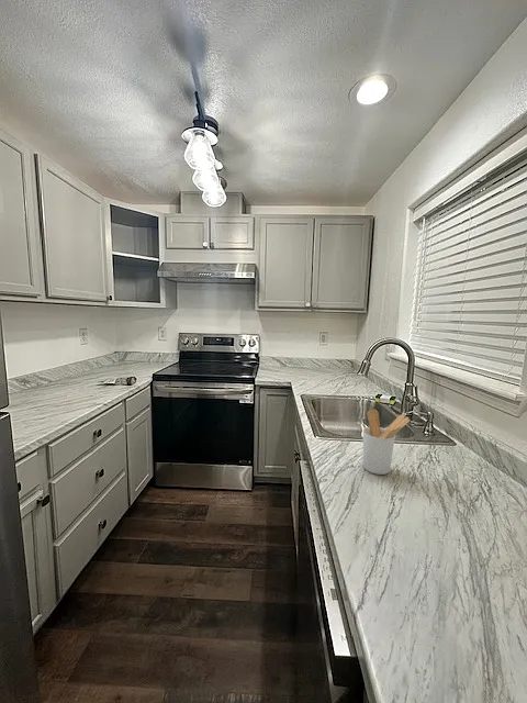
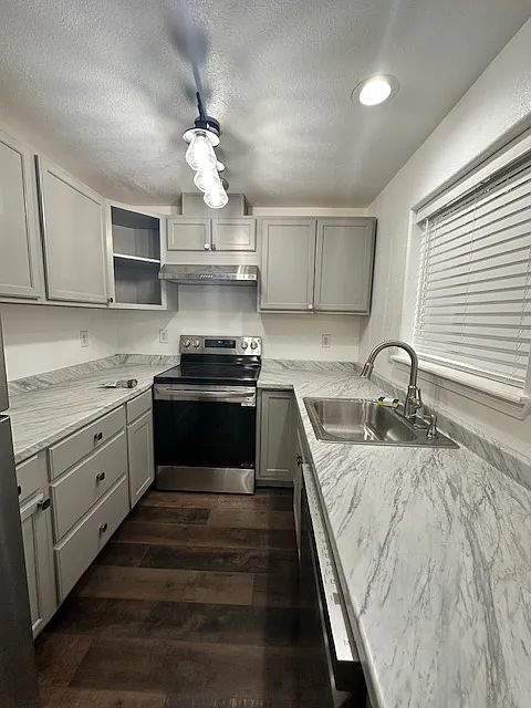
- utensil holder [362,409,411,476]
